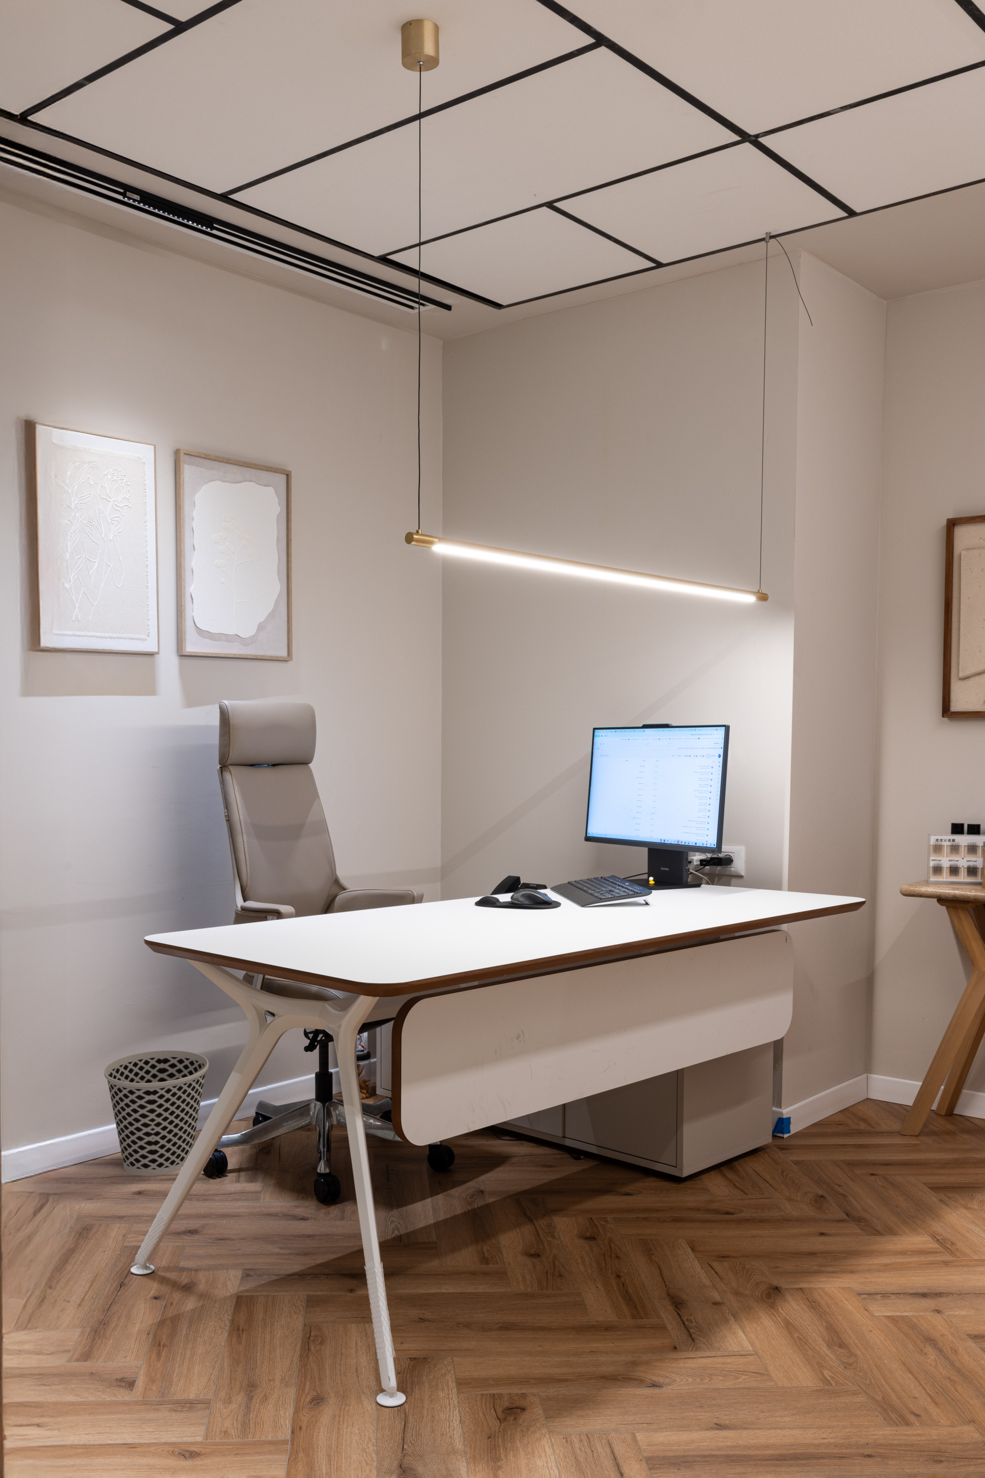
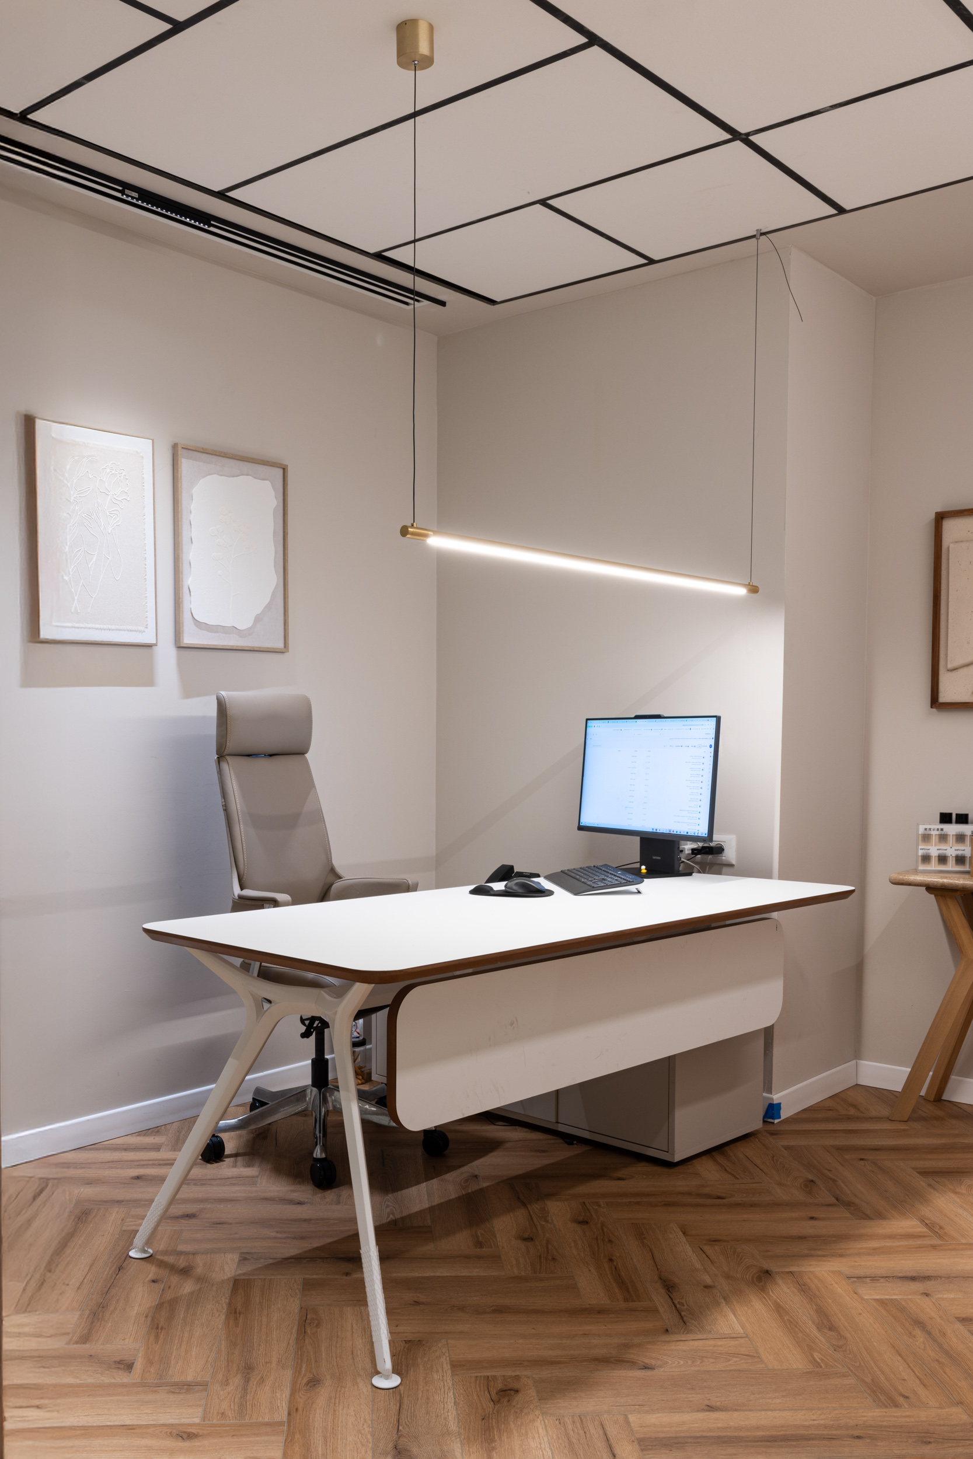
- wastebasket [103,1050,209,1177]
